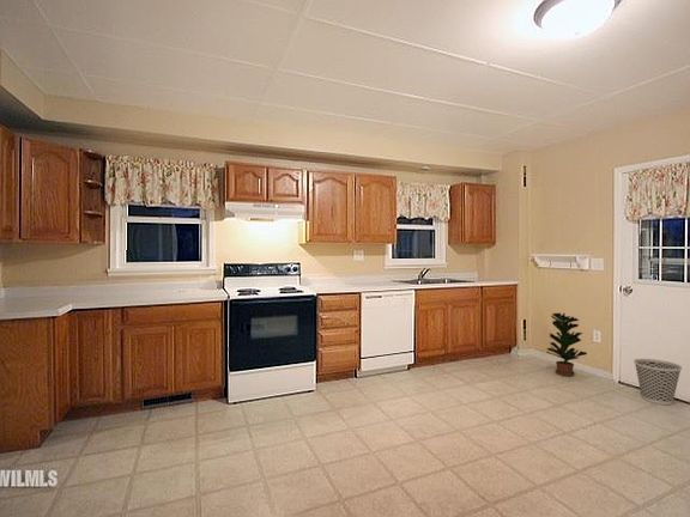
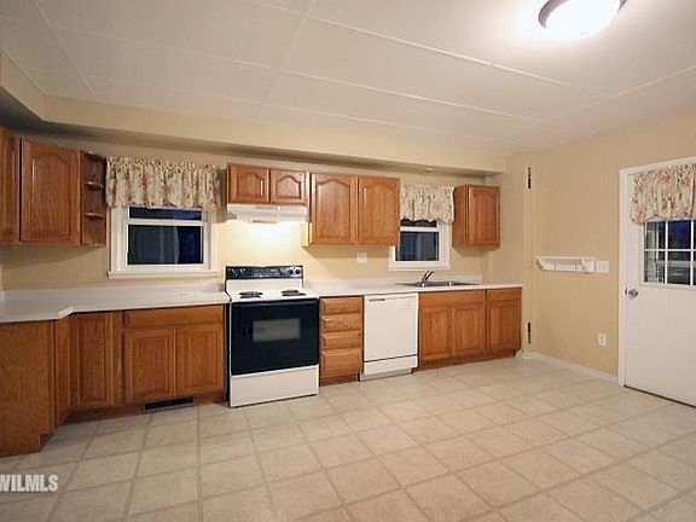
- wastebasket [632,358,683,406]
- potted plant [545,312,588,377]
